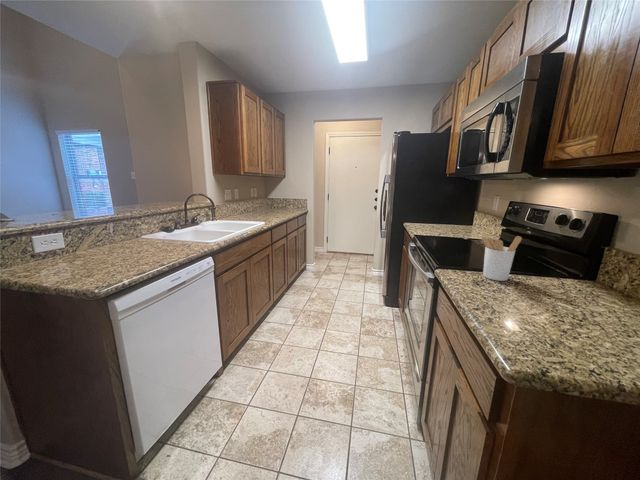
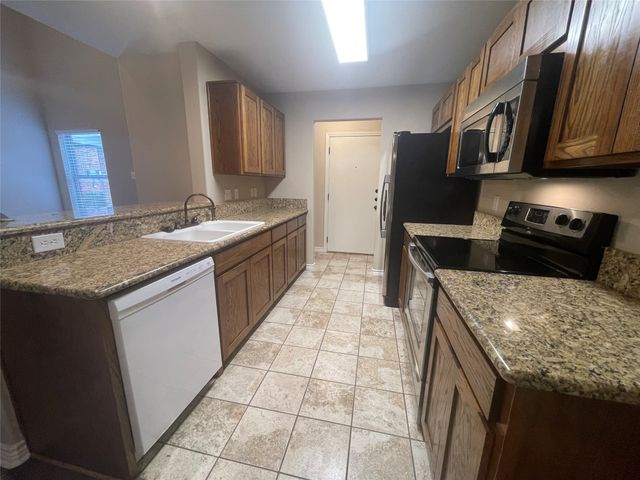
- utensil holder [480,235,523,282]
